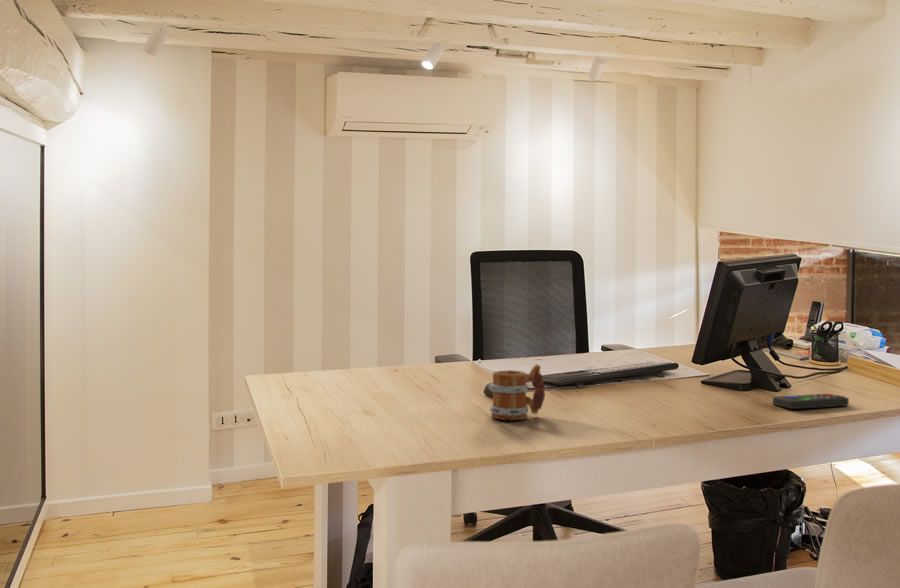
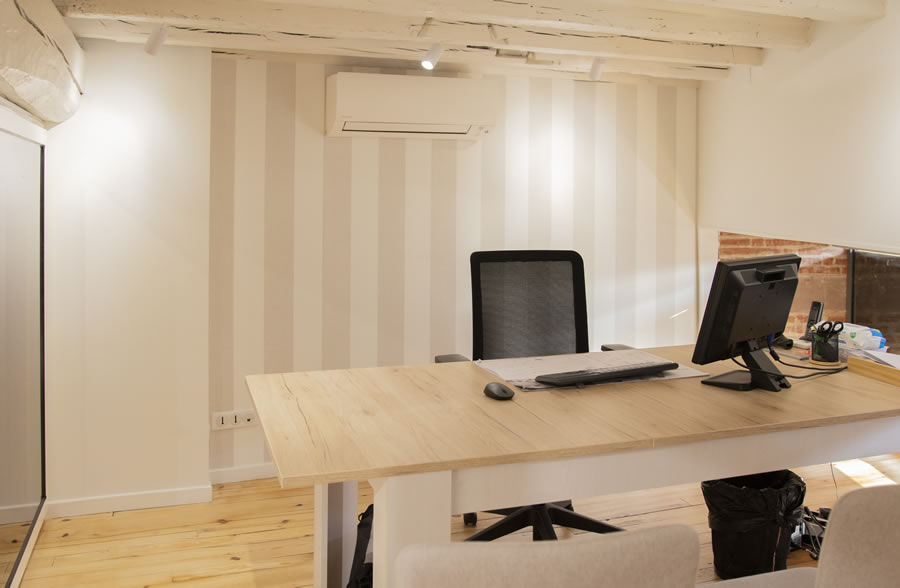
- mug [489,363,546,421]
- remote control [772,392,850,410]
